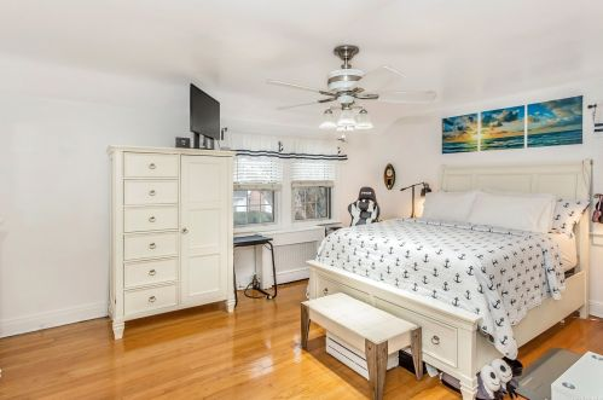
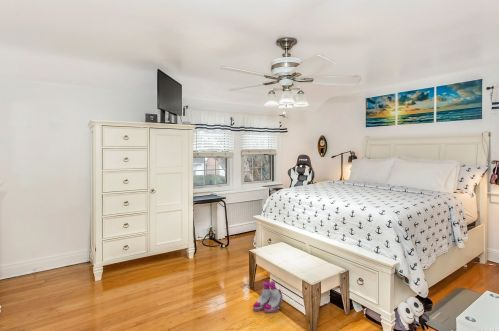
+ boots [252,280,284,313]
